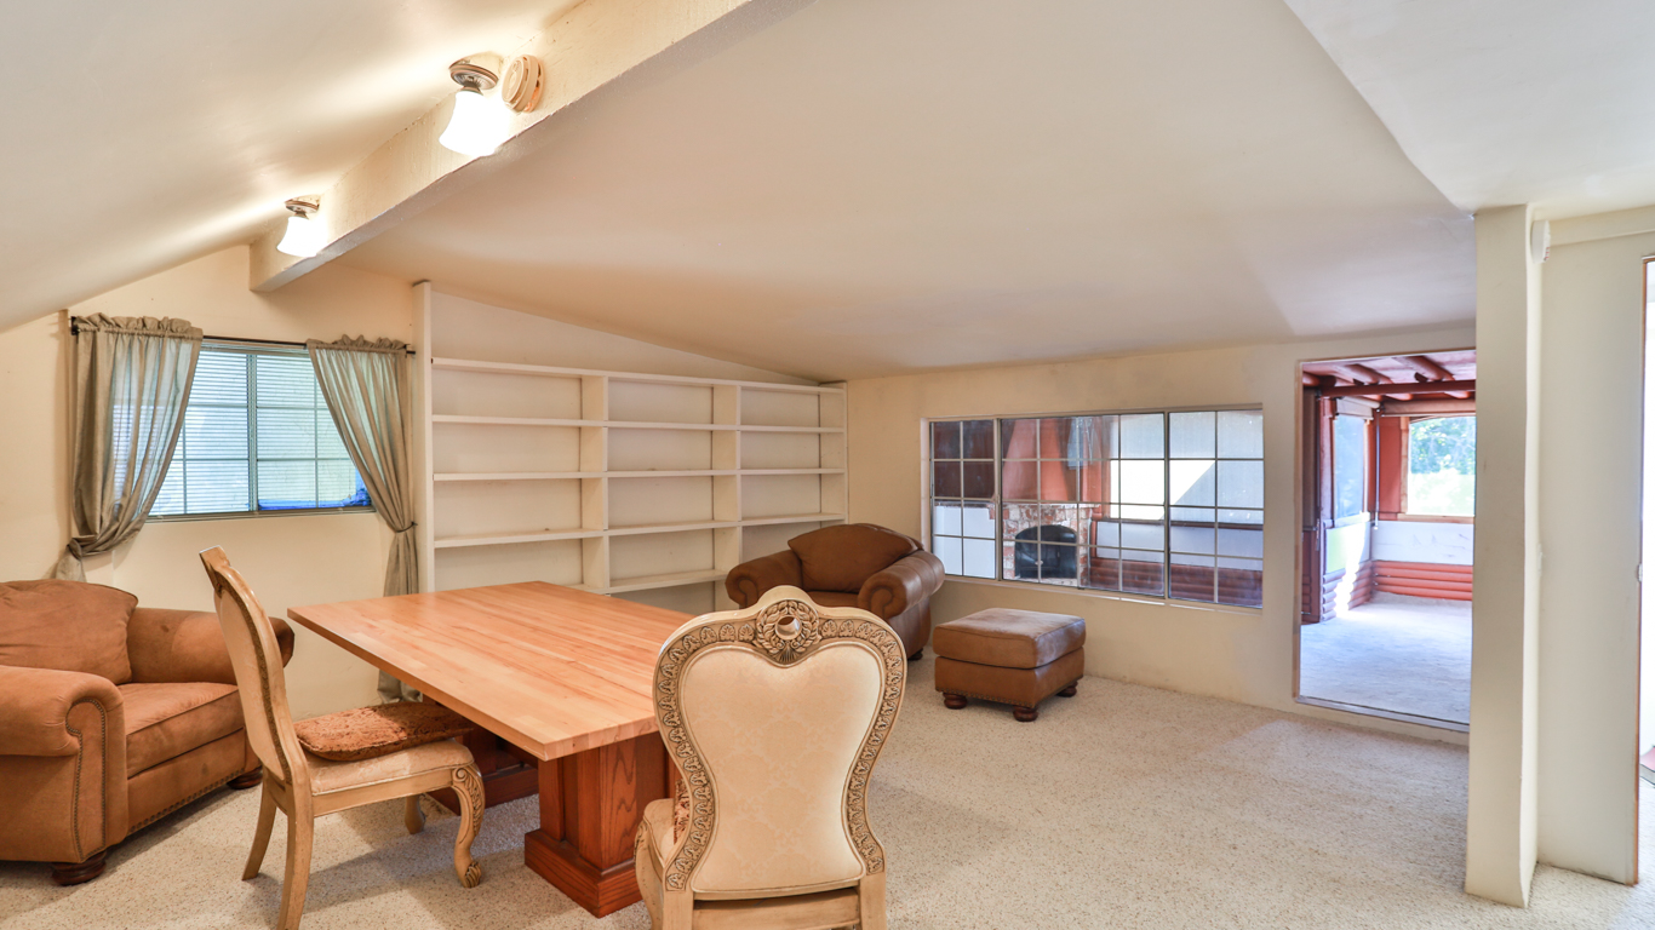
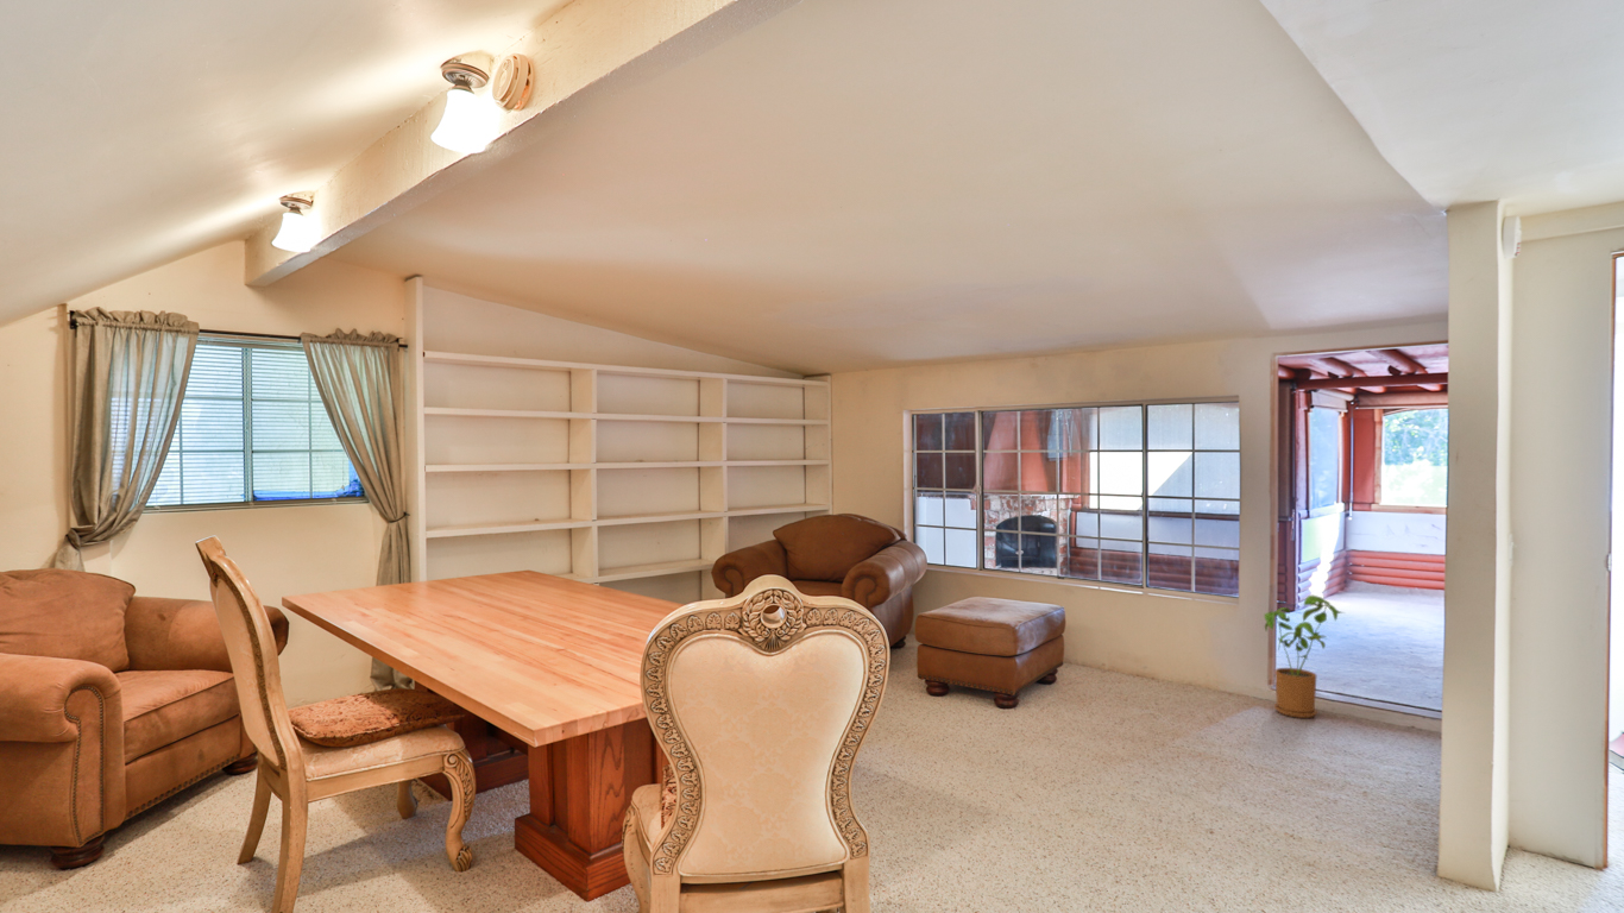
+ house plant [1263,594,1346,719]
